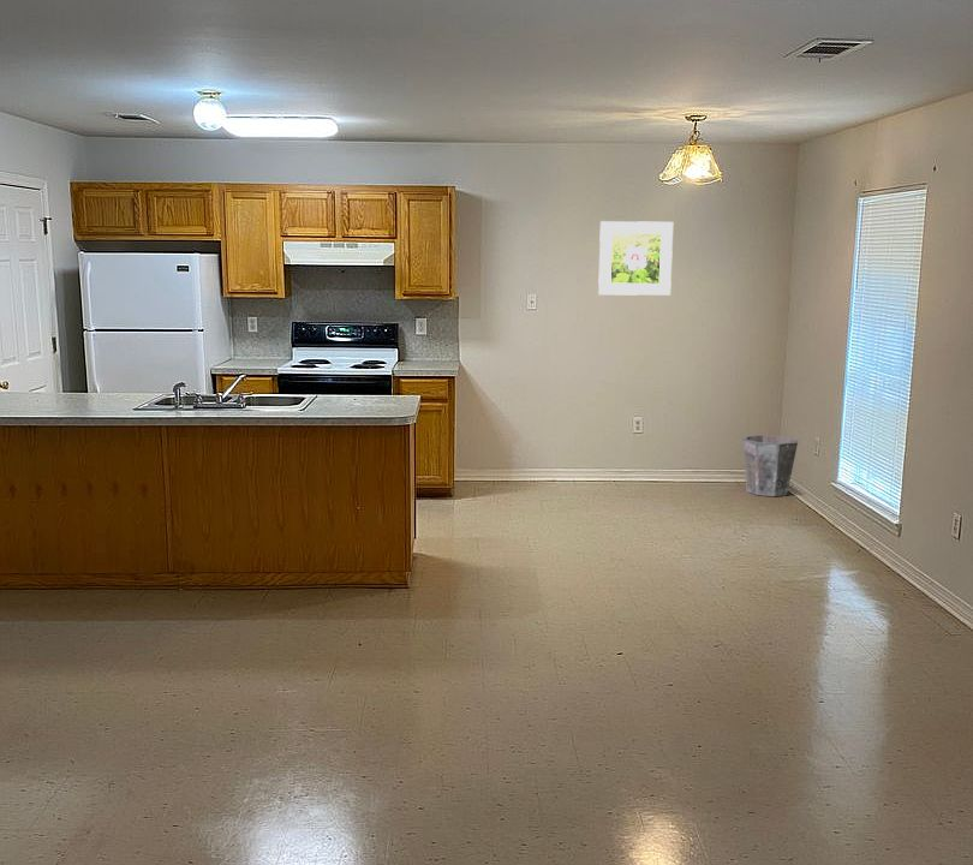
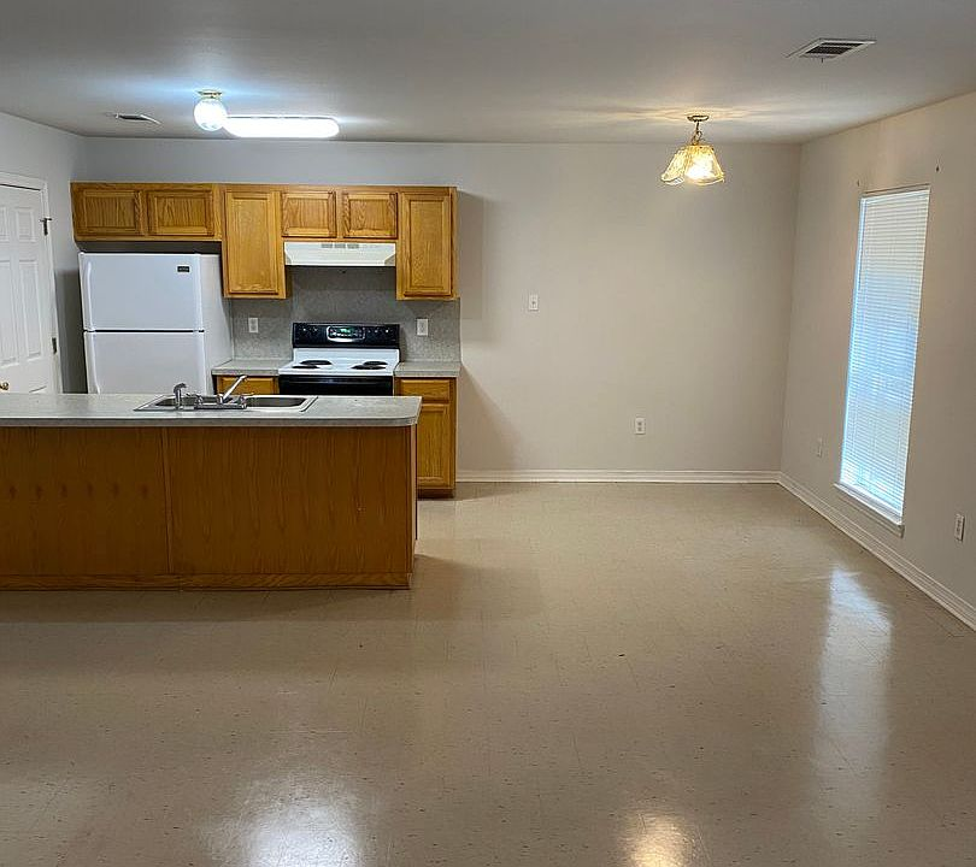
- waste bin [741,434,799,497]
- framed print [597,220,674,297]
